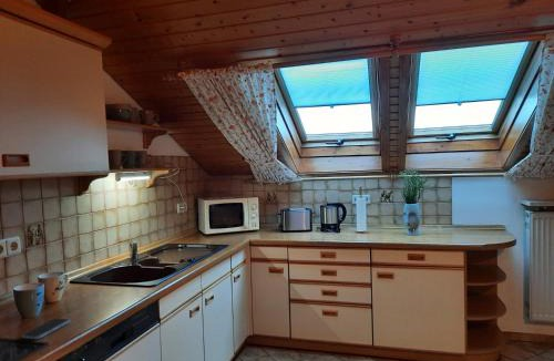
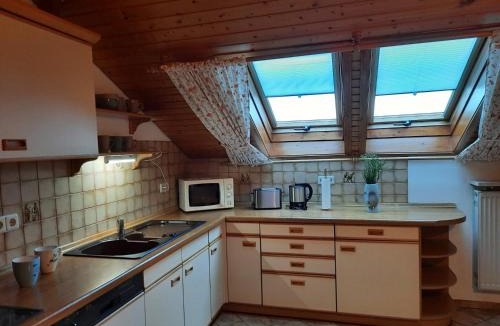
- smartphone [21,317,71,340]
